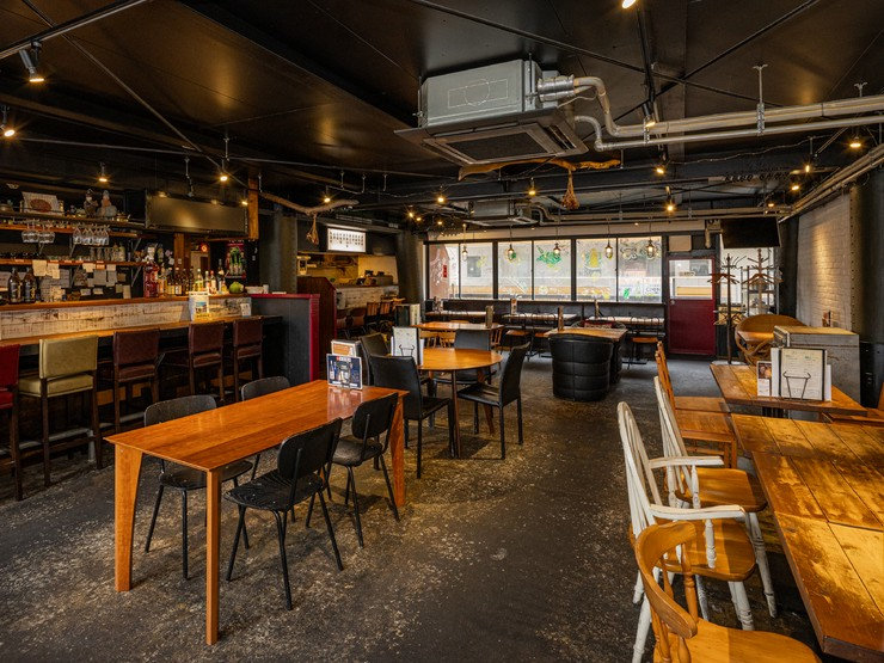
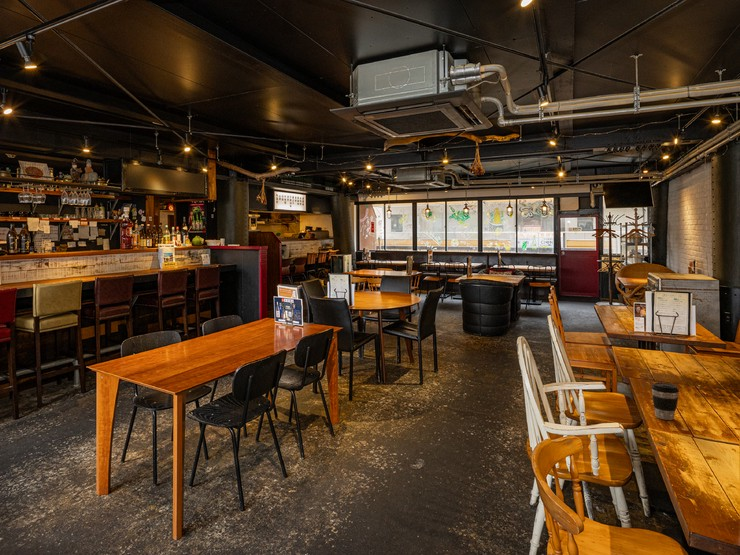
+ coffee cup [650,382,680,421]
